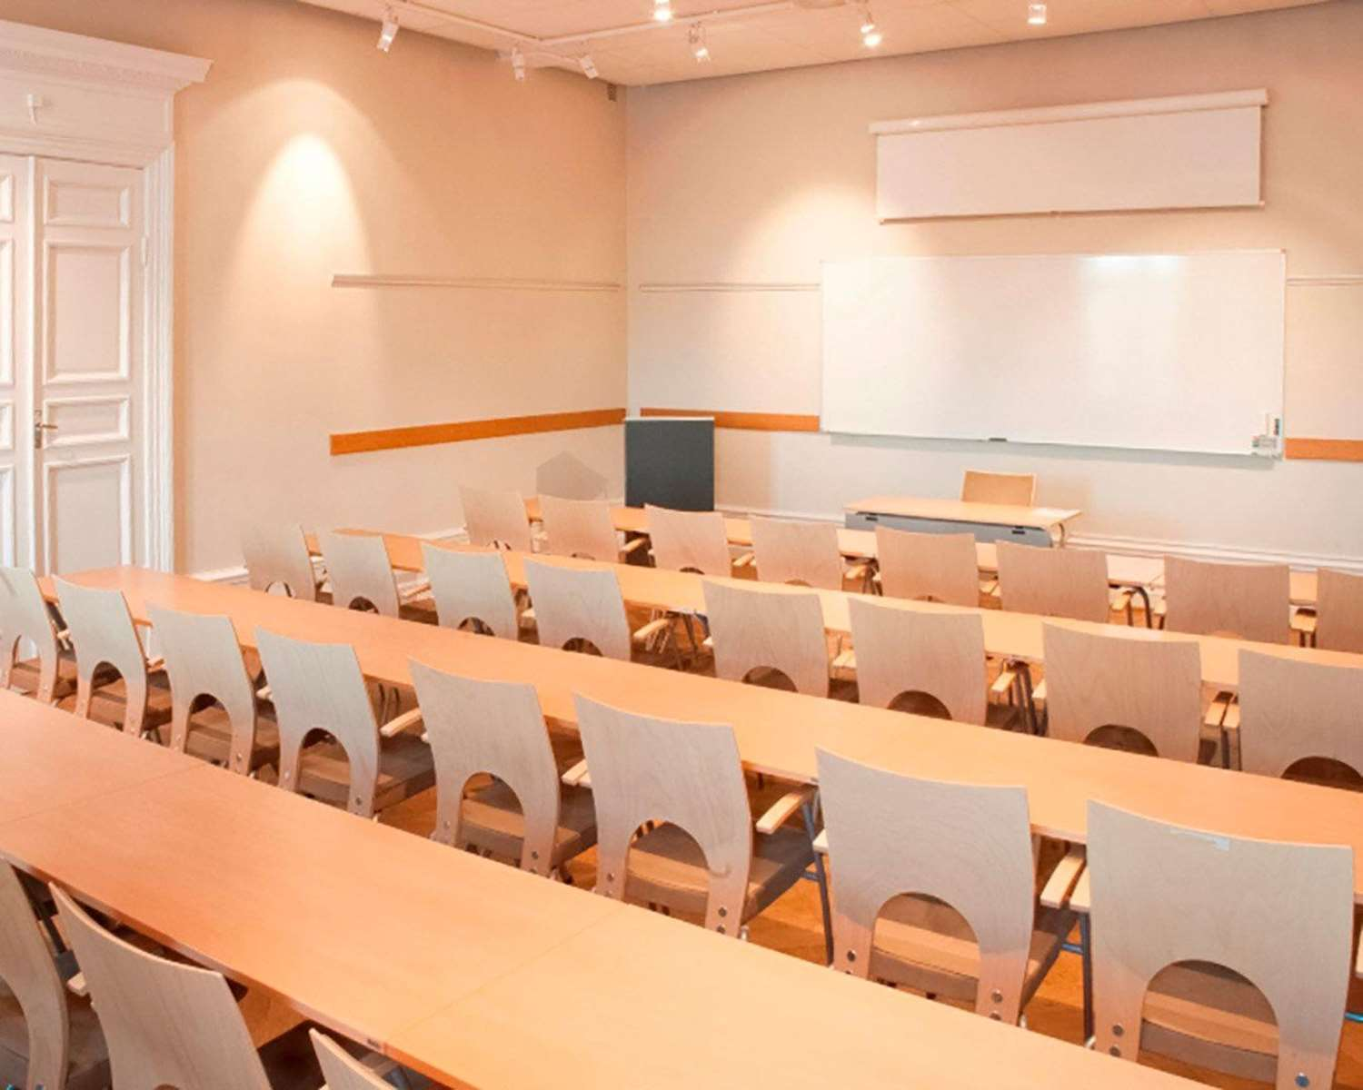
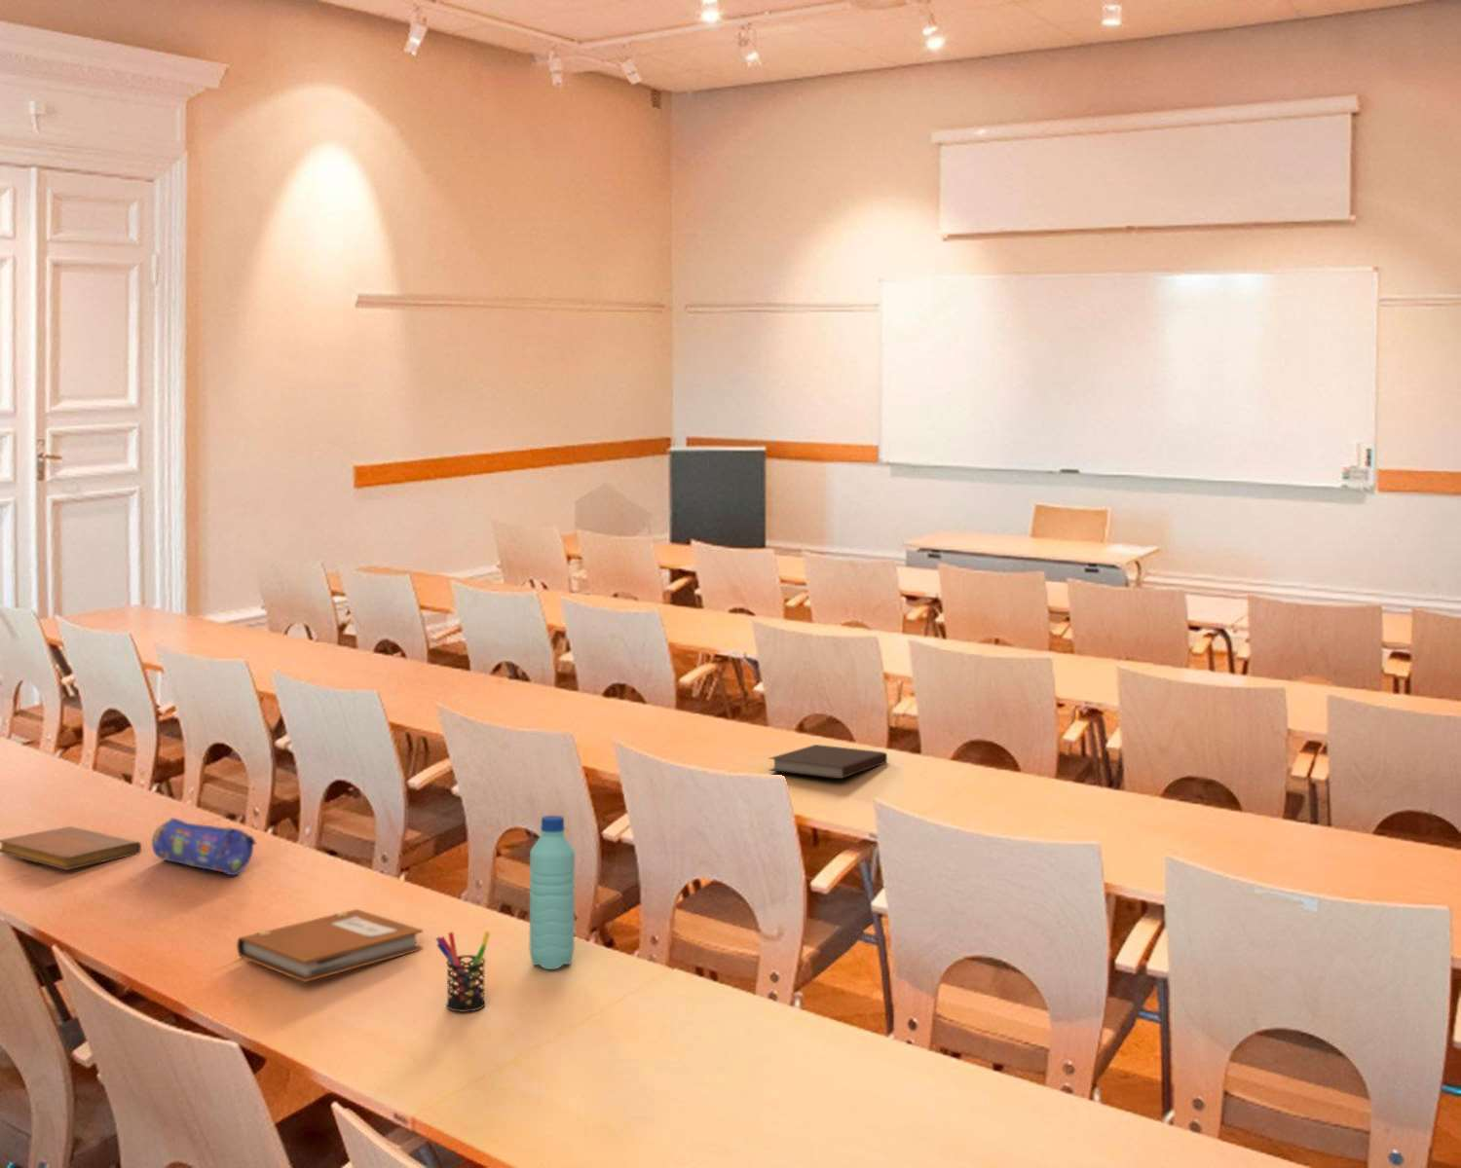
+ pen holder [434,931,491,1013]
+ water bottle [528,815,576,970]
+ notebook [0,826,142,871]
+ notebook [236,908,423,983]
+ notebook [768,744,889,779]
+ pencil case [151,816,258,877]
